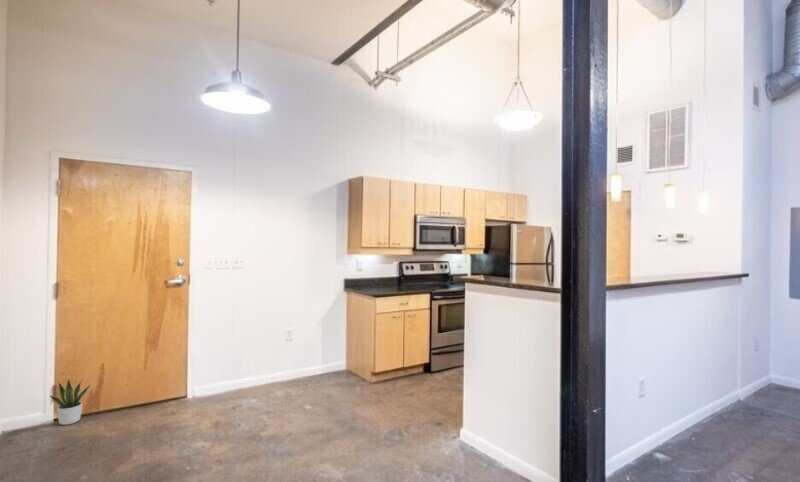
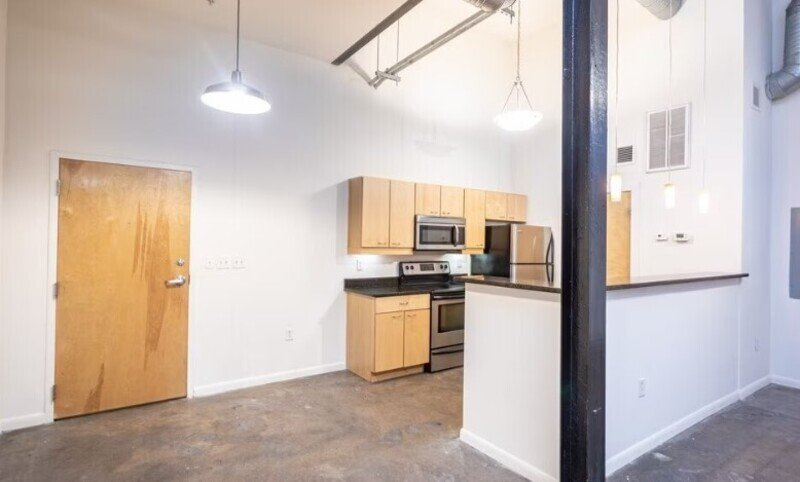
- potted plant [49,378,92,426]
